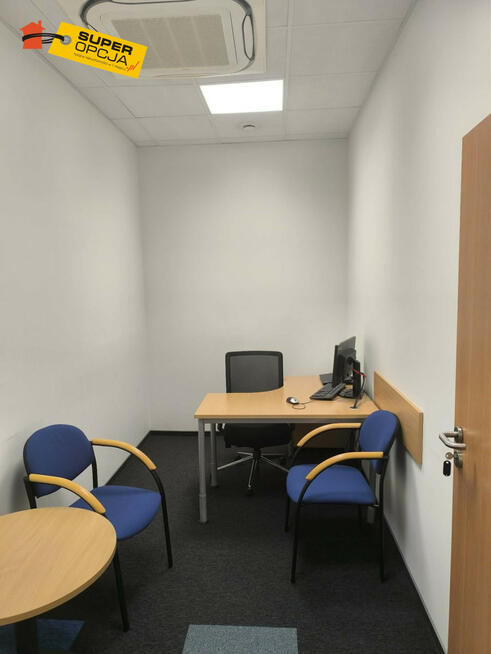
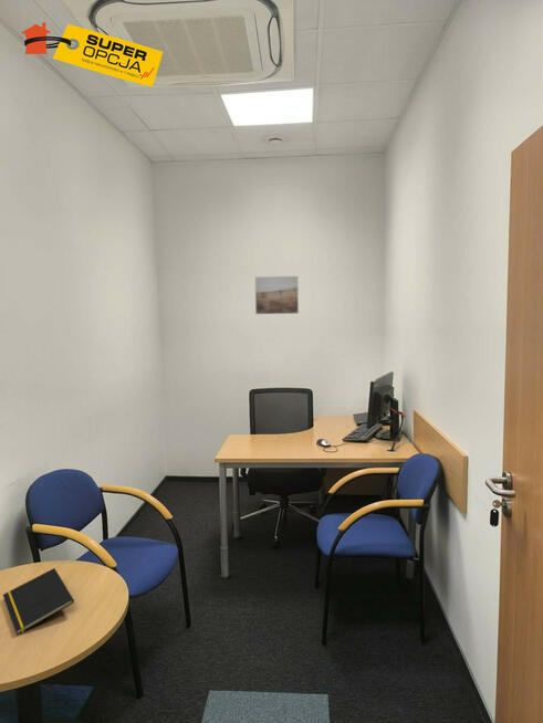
+ notepad [2,567,75,636]
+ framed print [254,275,300,315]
